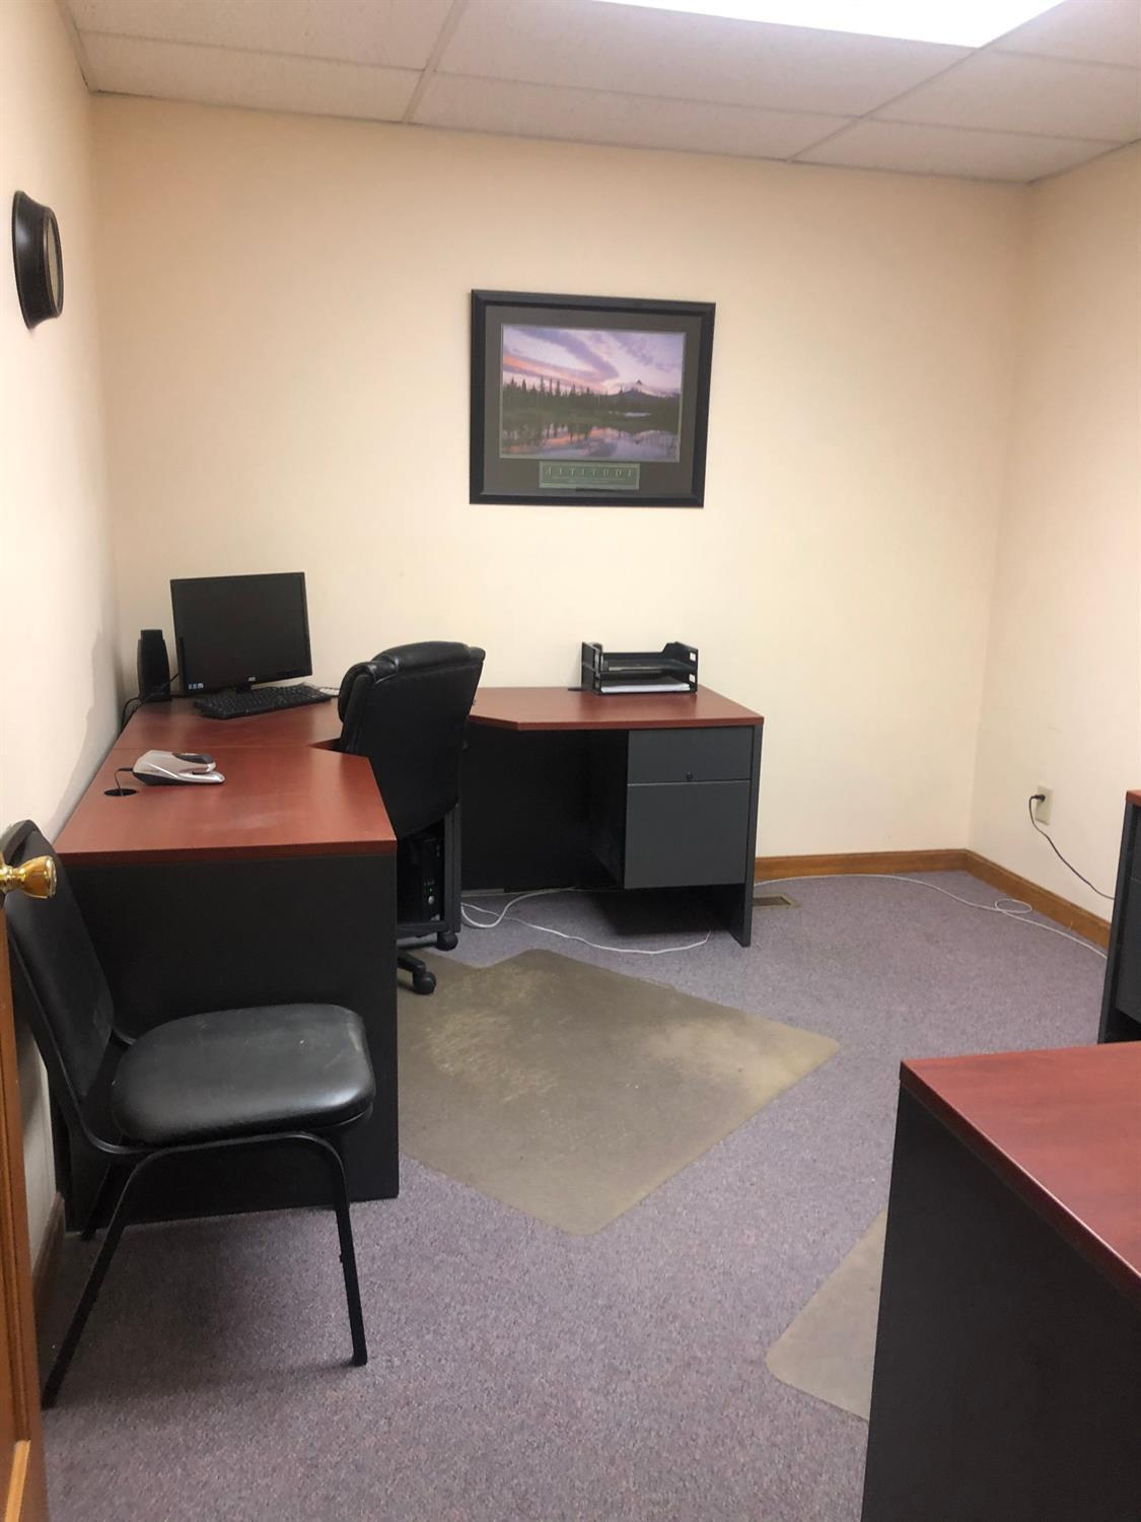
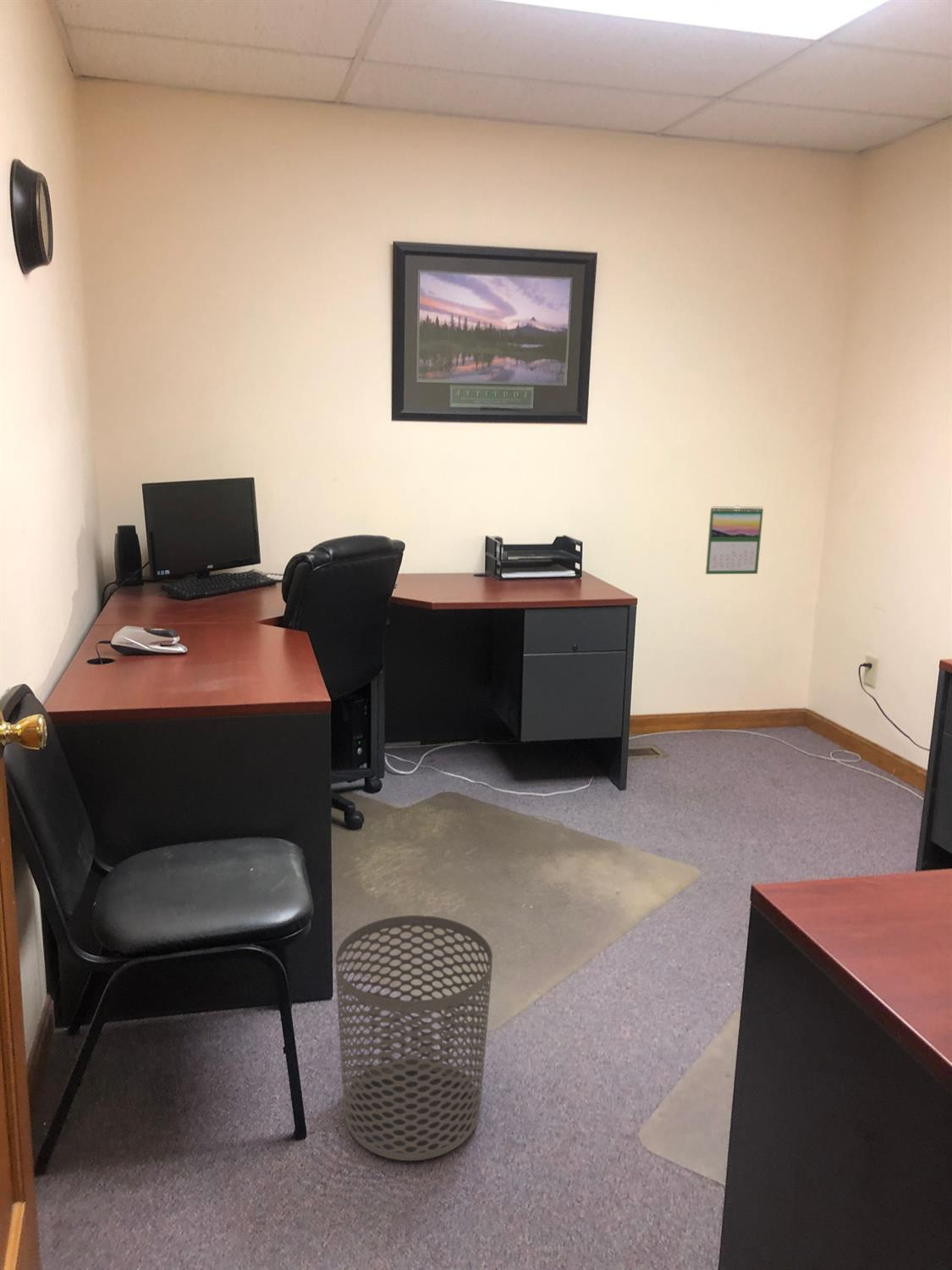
+ calendar [705,505,764,575]
+ waste bin [335,914,493,1162]
